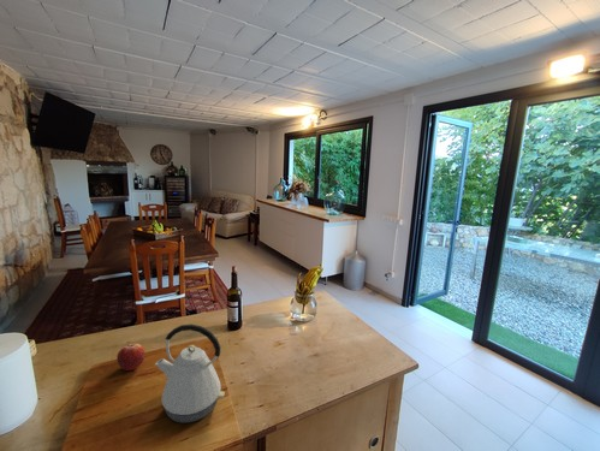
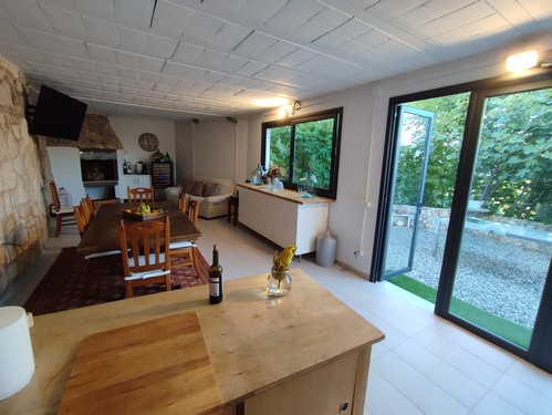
- kettle [154,324,226,423]
- fruit [117,343,145,372]
